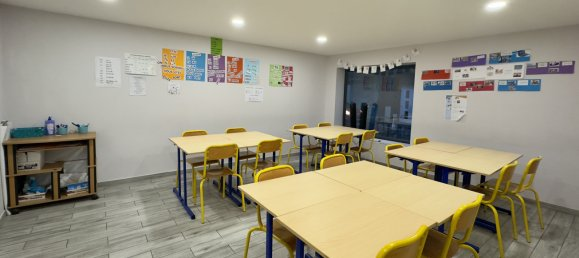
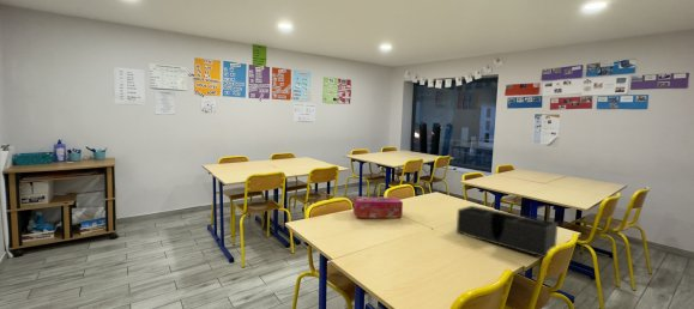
+ tissue box [352,195,404,219]
+ desk organizer [455,205,559,259]
